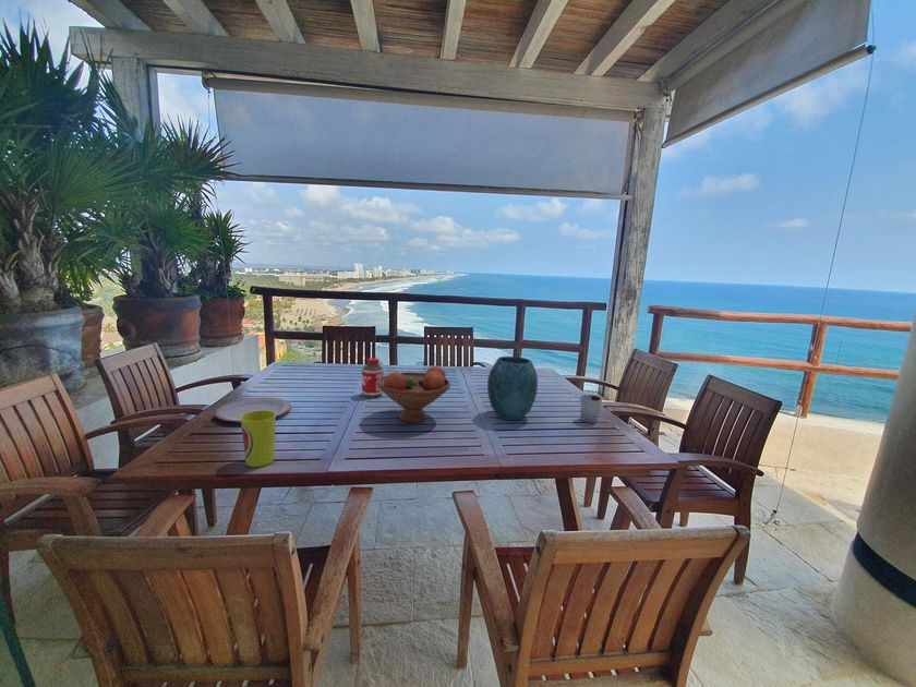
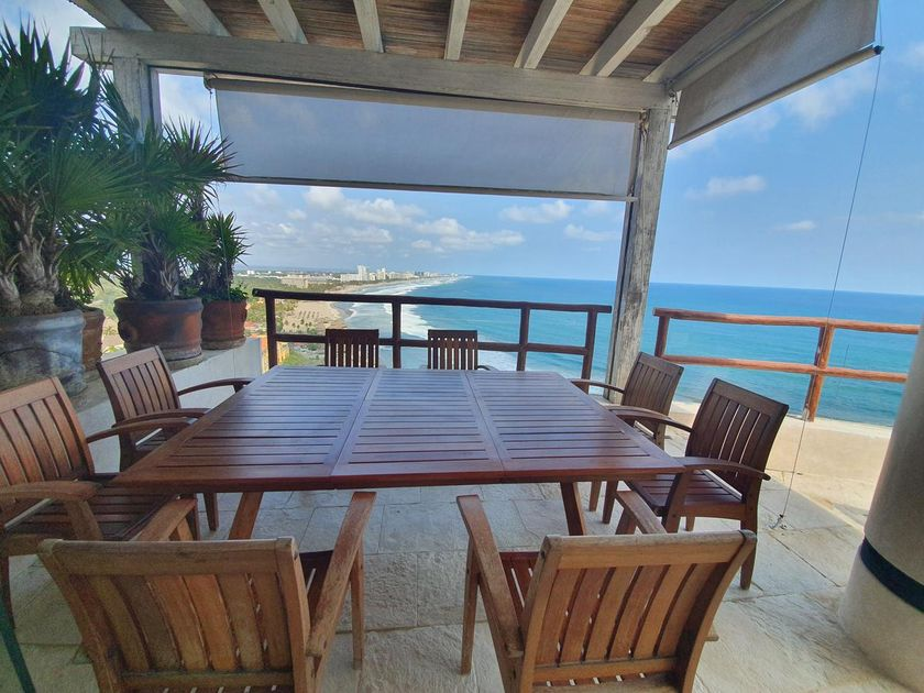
- vase [486,355,539,422]
- plate [214,397,292,423]
- bottle [361,357,385,399]
- cup [240,410,277,468]
- cup [579,394,603,424]
- fruit bowl [376,364,451,424]
